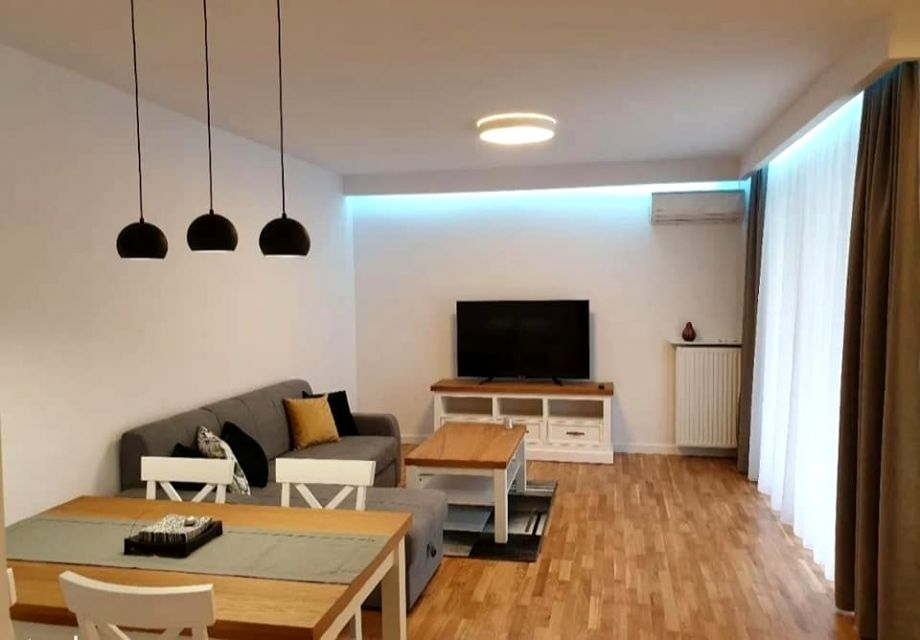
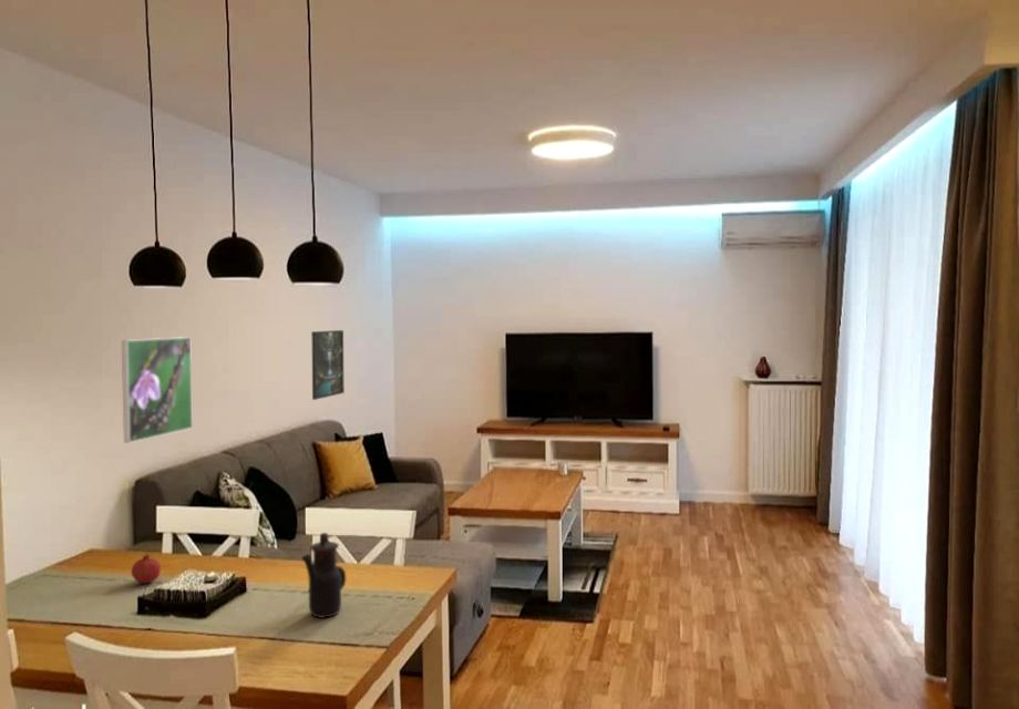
+ fruit [131,553,162,584]
+ teapot [300,532,347,619]
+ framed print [310,329,346,401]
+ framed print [121,336,194,444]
